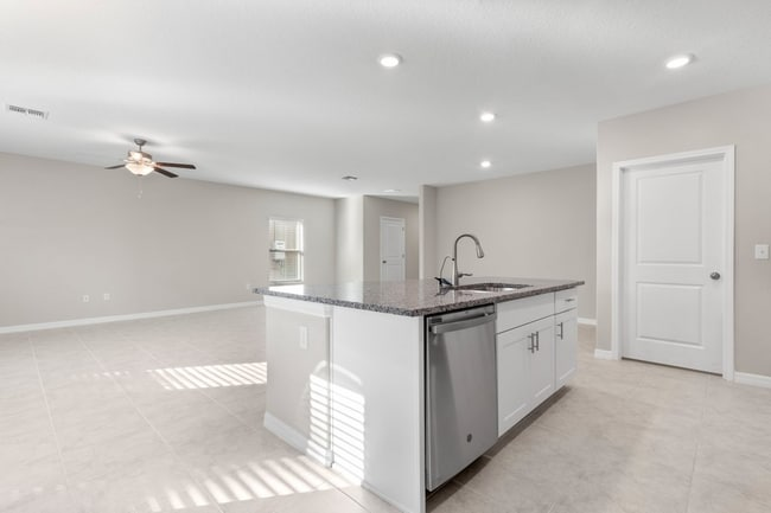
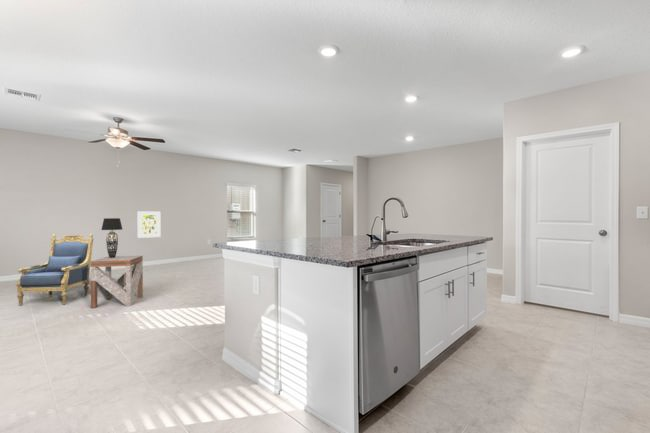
+ side table [90,255,144,309]
+ armchair [16,233,94,307]
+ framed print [137,211,162,239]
+ table lamp [100,217,123,258]
